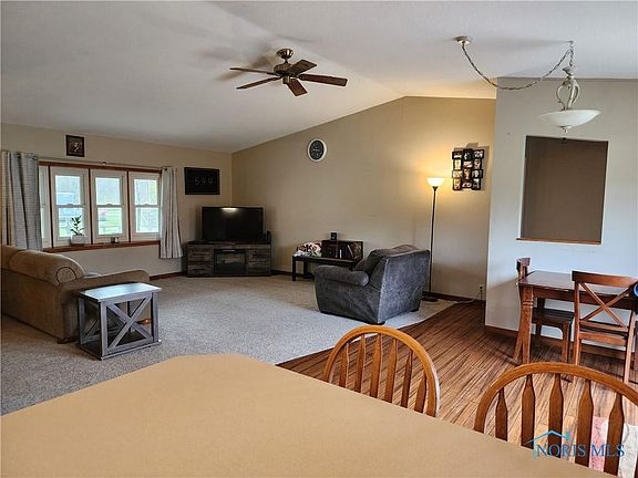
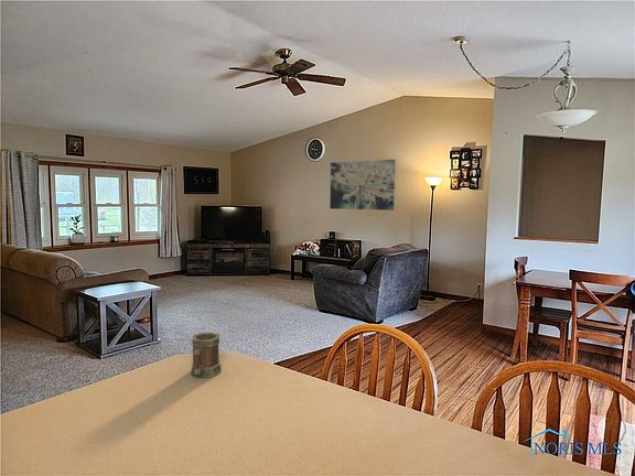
+ mug [190,332,222,378]
+ wall art [329,159,396,212]
